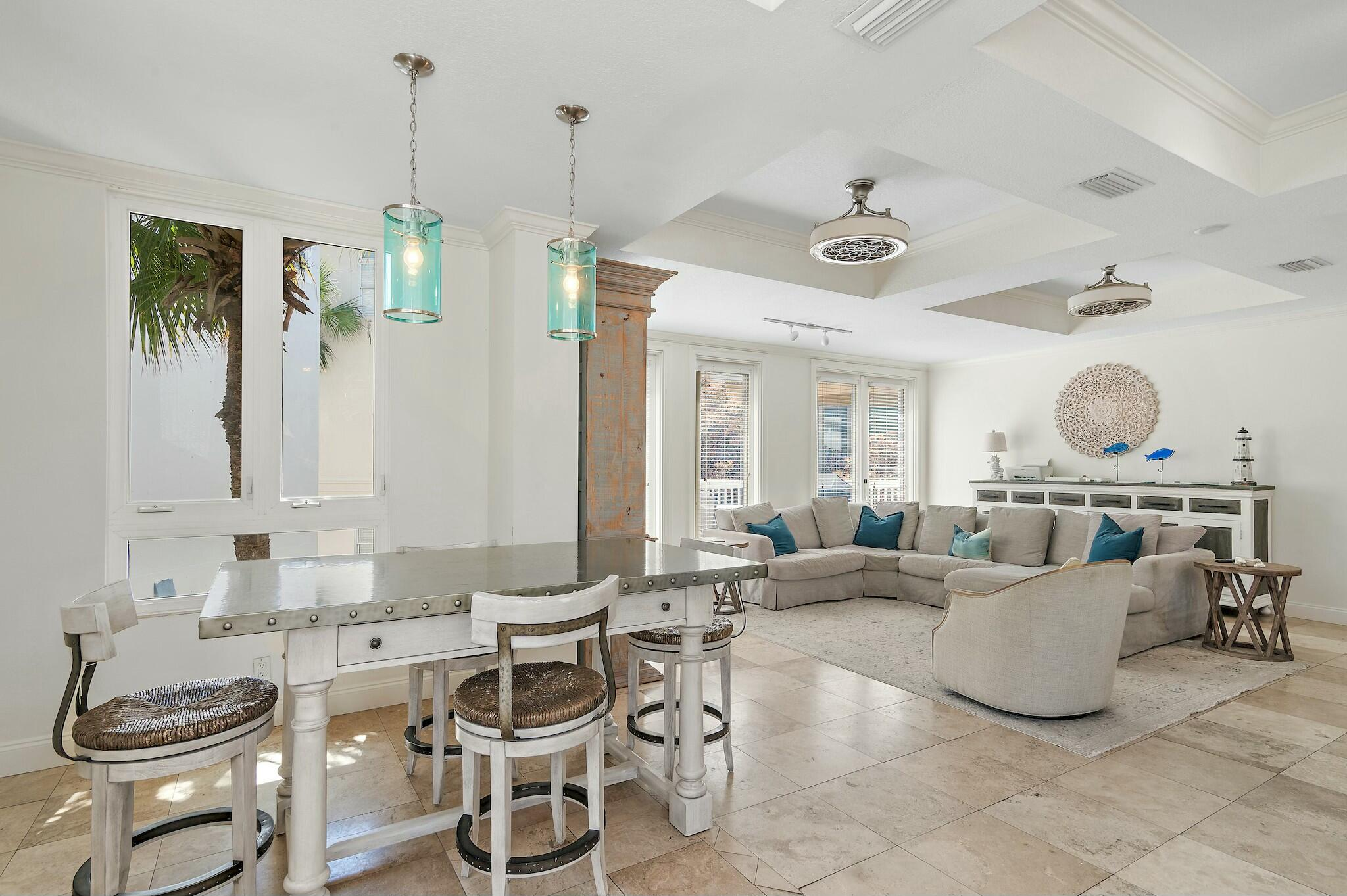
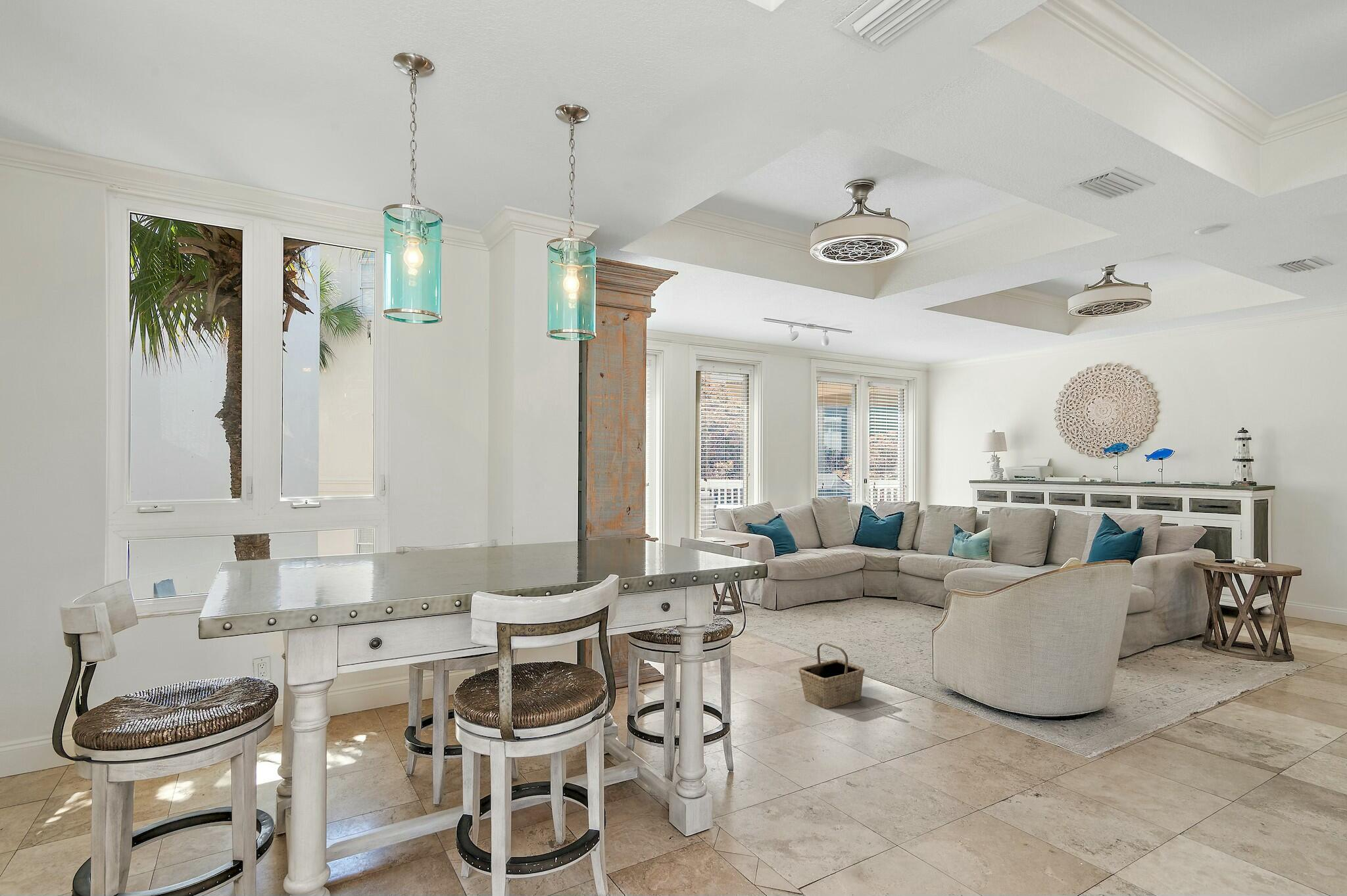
+ basket [798,642,866,709]
